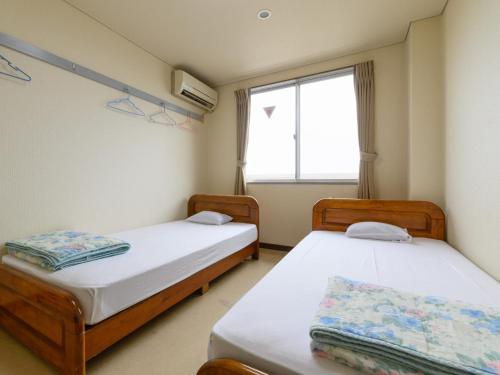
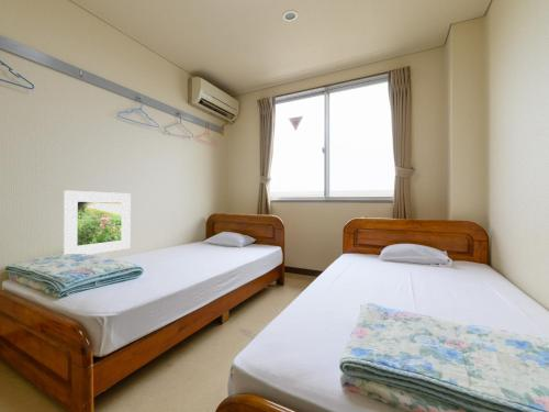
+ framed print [63,189,132,256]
